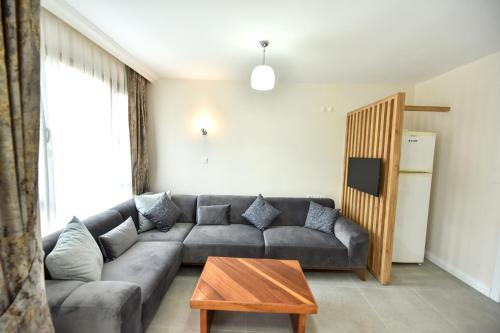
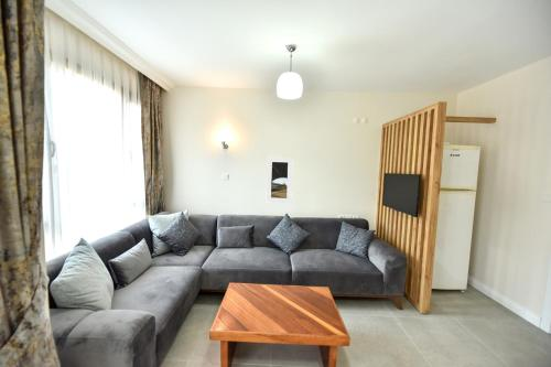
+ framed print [266,156,294,204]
